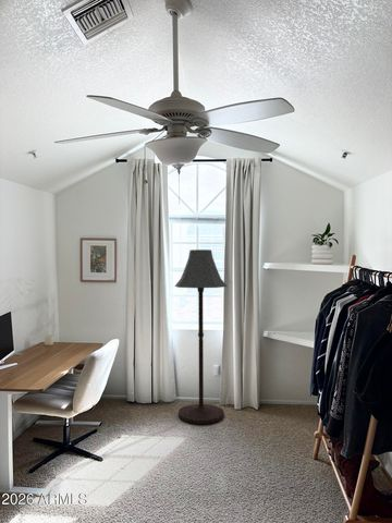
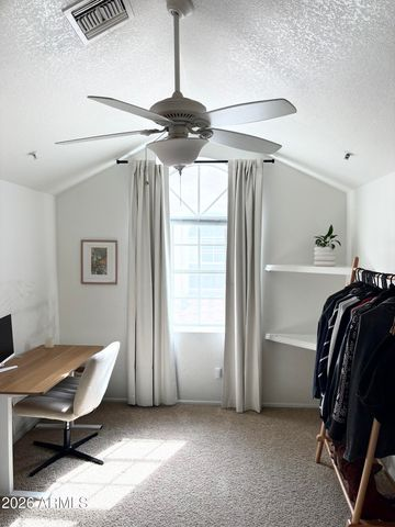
- floor lamp [174,248,229,425]
